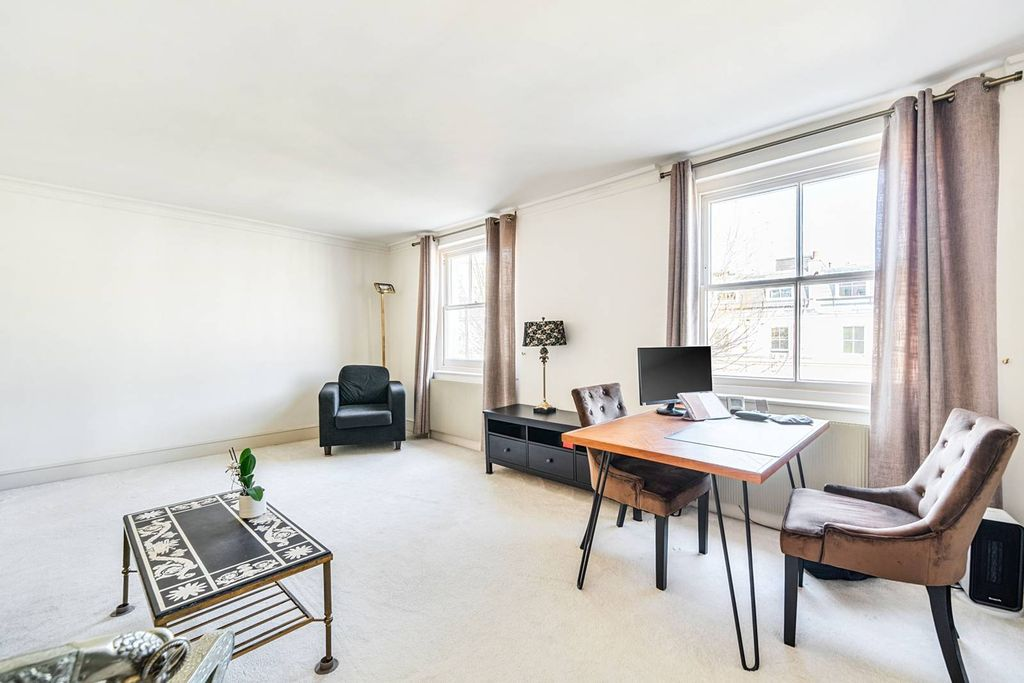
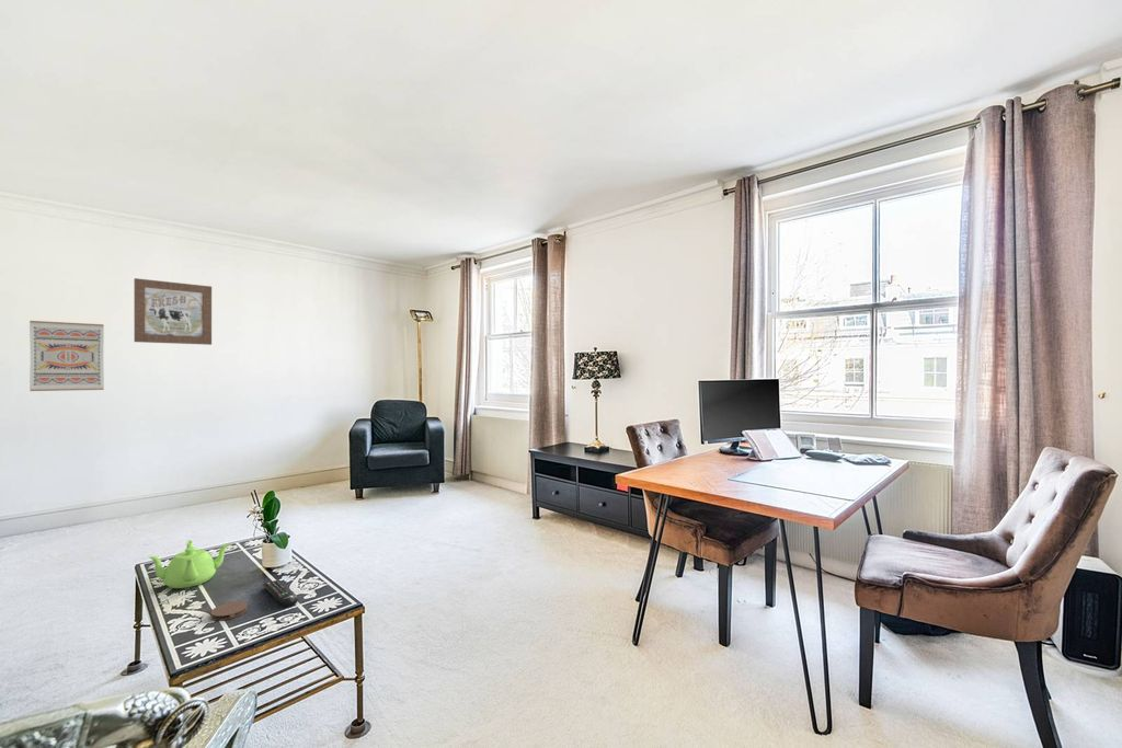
+ wall art [28,320,105,392]
+ remote control [262,578,299,608]
+ coaster [209,600,249,621]
+ teapot [147,539,231,589]
+ wall art [134,277,213,346]
